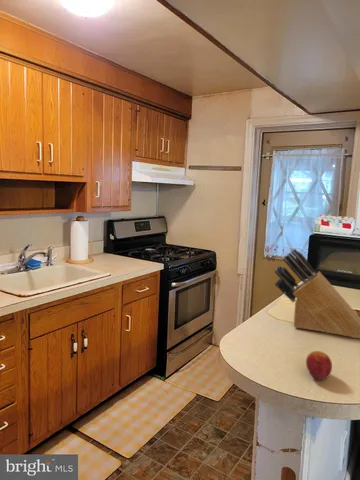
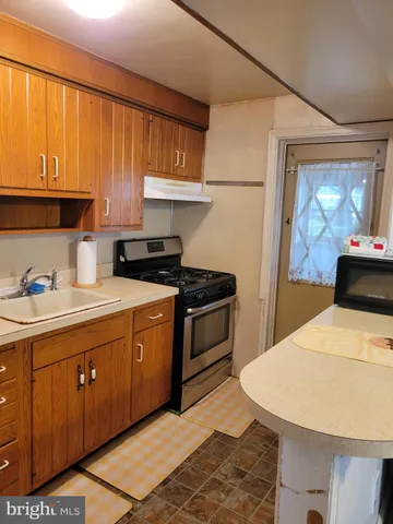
- knife block [273,248,360,339]
- fruit [305,350,333,381]
